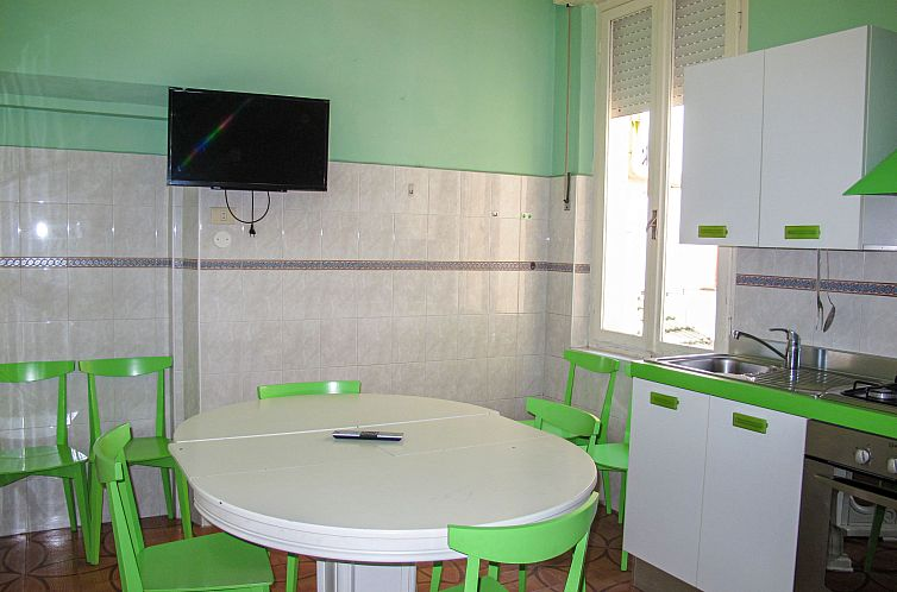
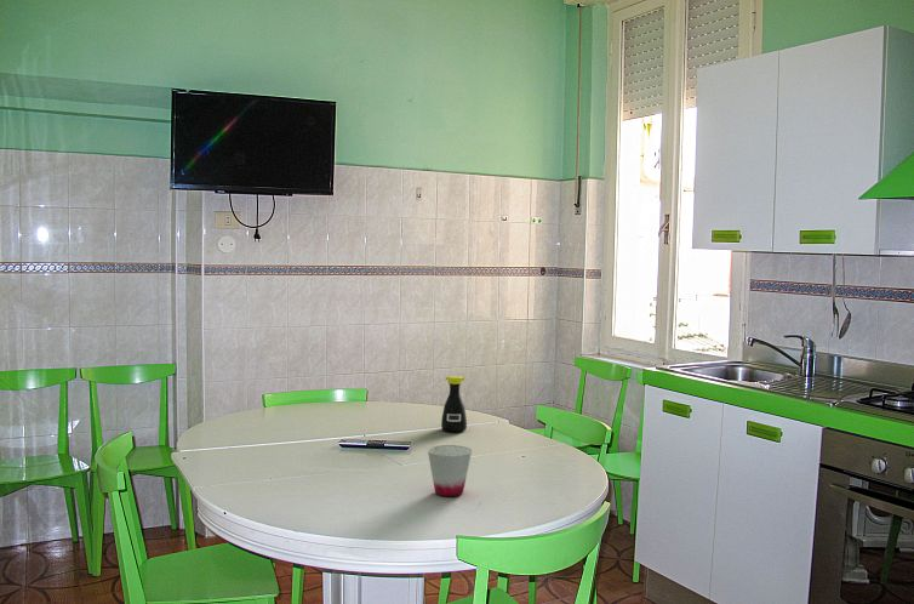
+ bottle [440,375,468,433]
+ cup [427,444,473,497]
